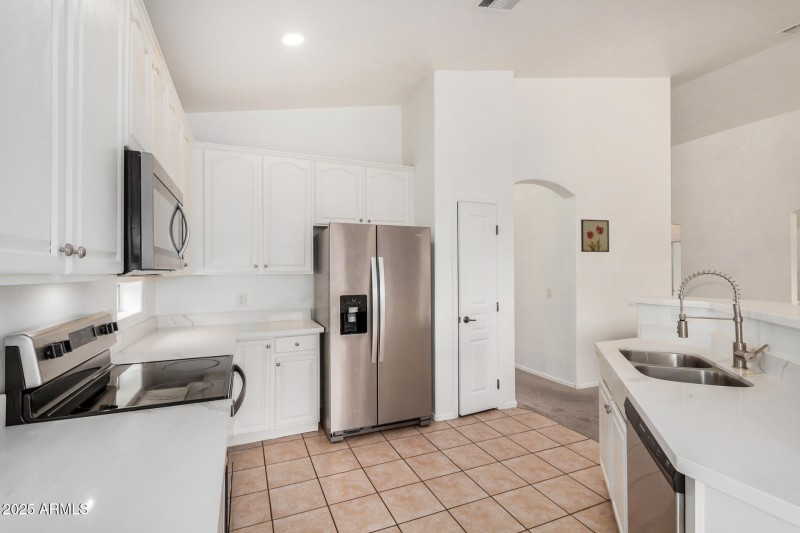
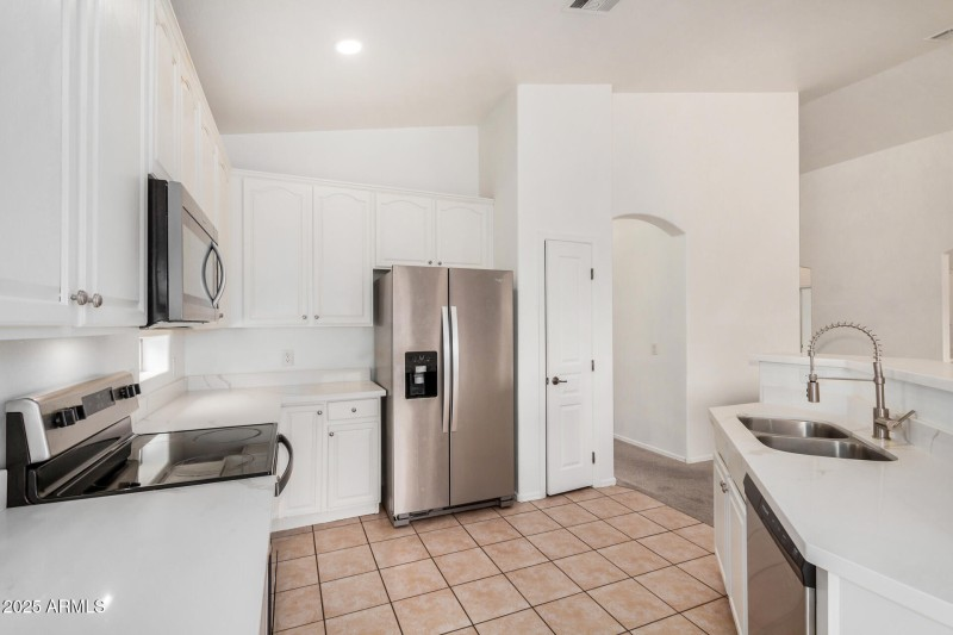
- wall art [580,218,610,253]
